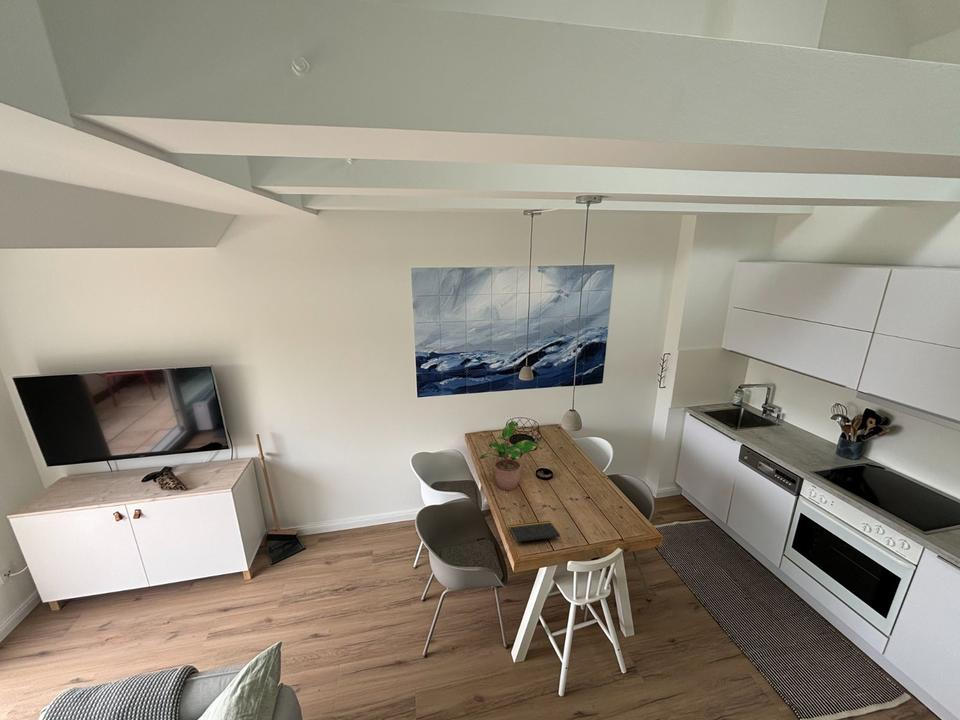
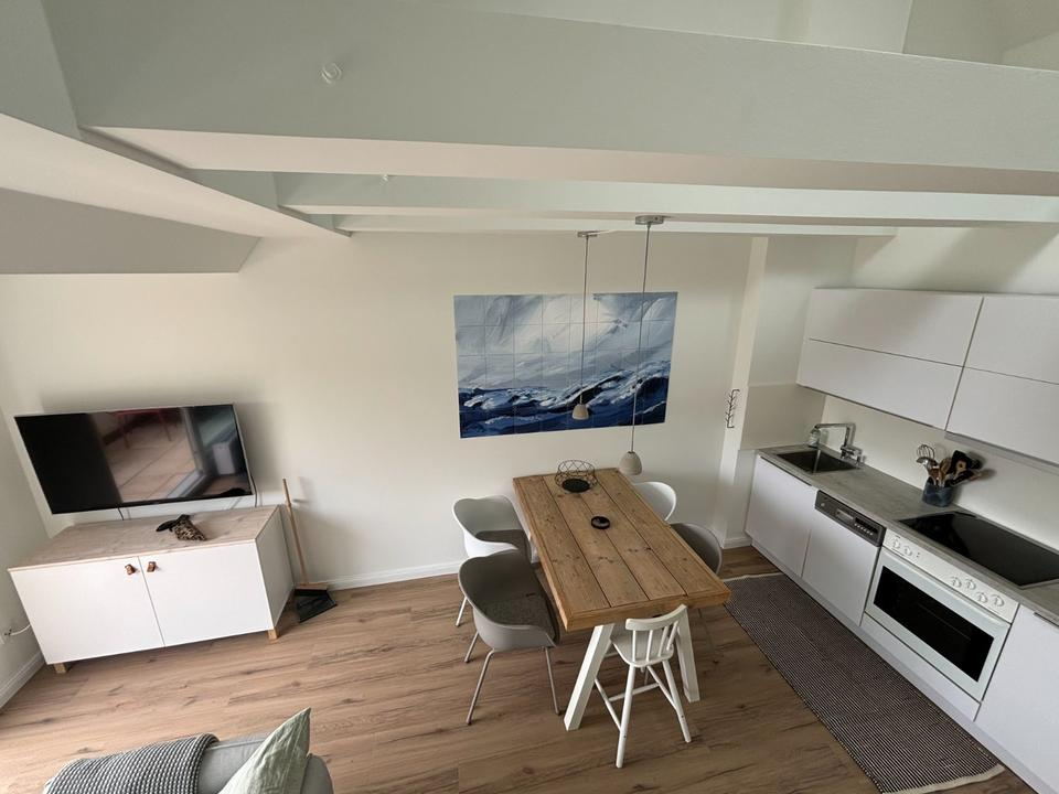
- notepad [508,520,562,543]
- potted plant [477,420,539,491]
